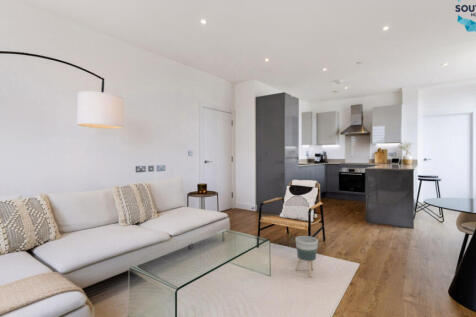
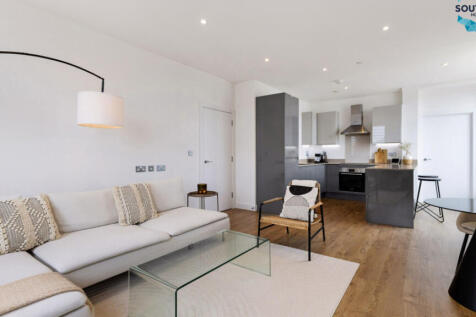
- planter [295,235,319,278]
